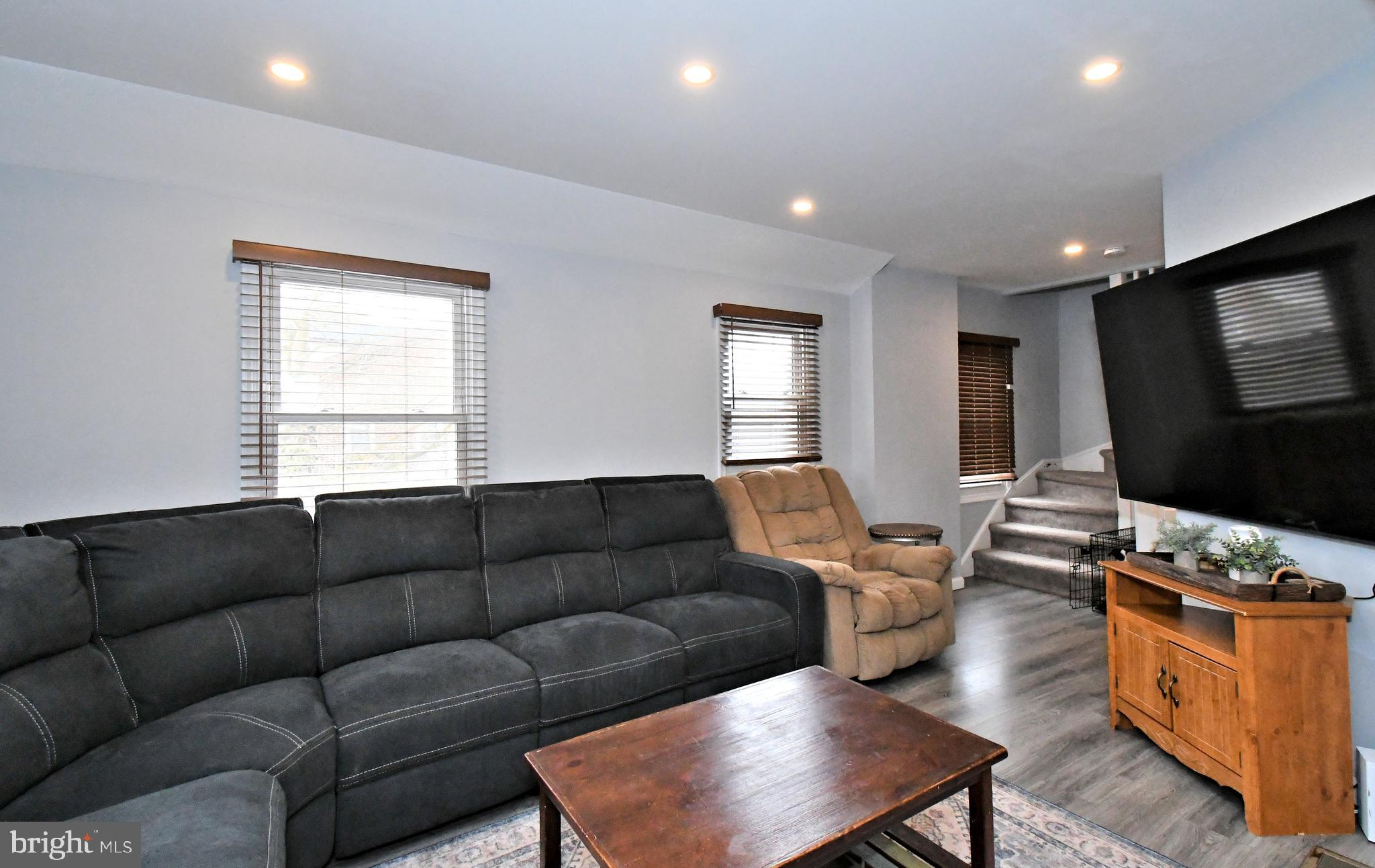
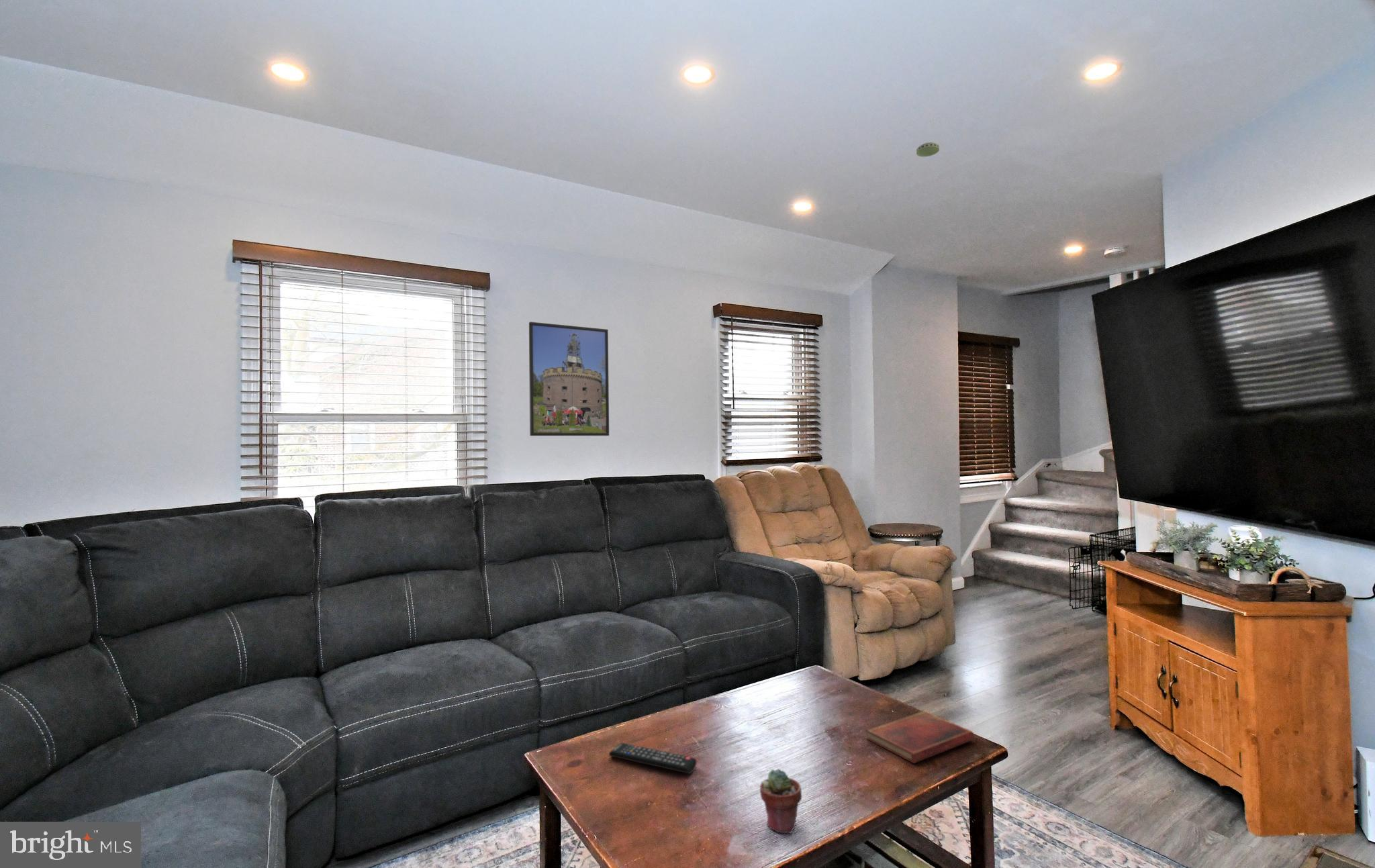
+ smoke detector [916,142,940,157]
+ remote control [608,742,698,775]
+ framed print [528,322,610,436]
+ potted succulent [759,768,802,834]
+ diary [865,710,976,764]
